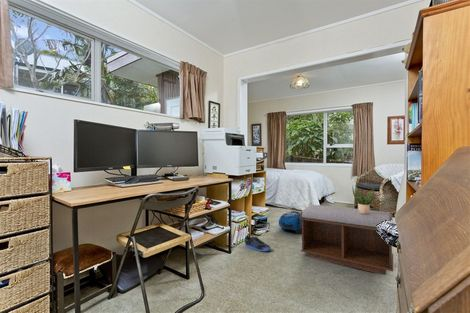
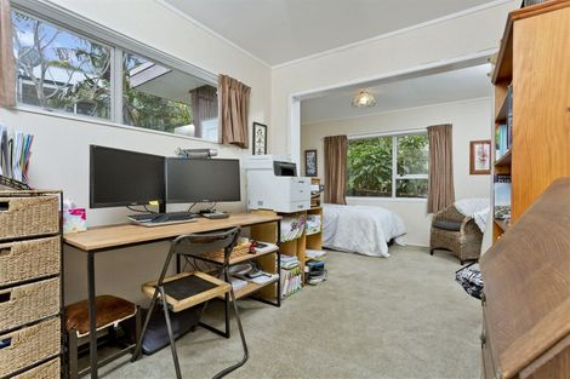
- backpack [278,210,302,234]
- sneaker [244,234,272,252]
- bench [300,204,394,276]
- potted plant [351,186,375,214]
